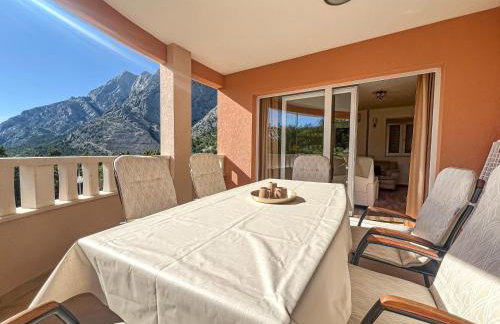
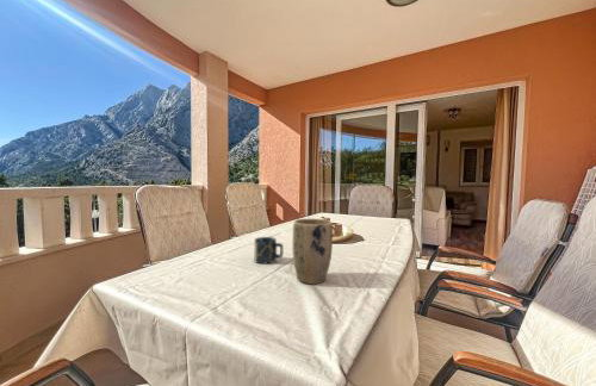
+ cup [254,236,285,266]
+ plant pot [291,218,334,285]
